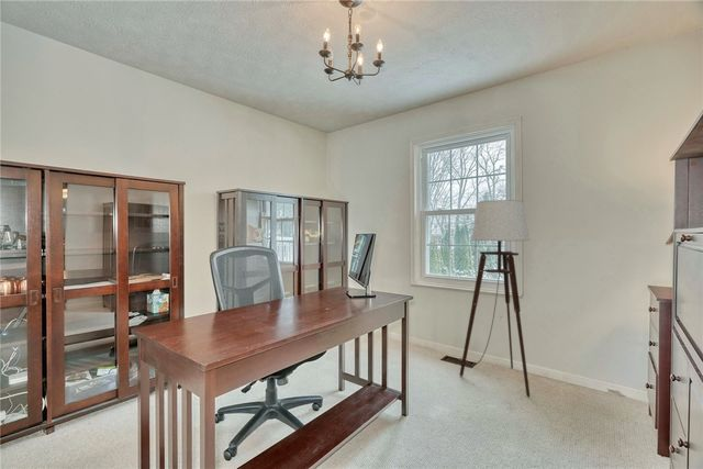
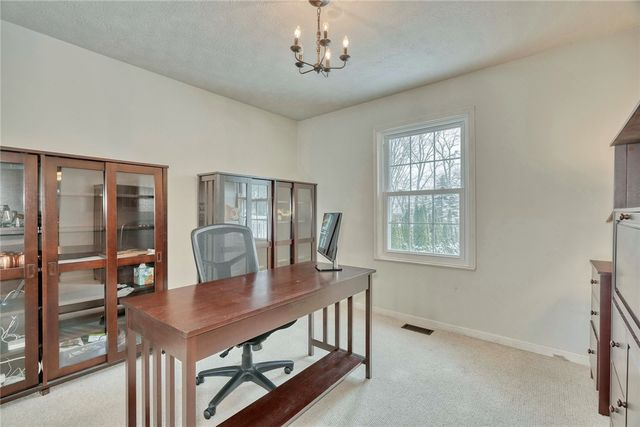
- floor lamp [456,199,531,398]
